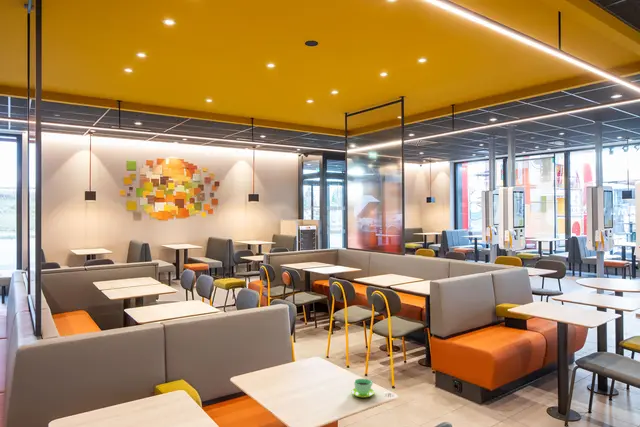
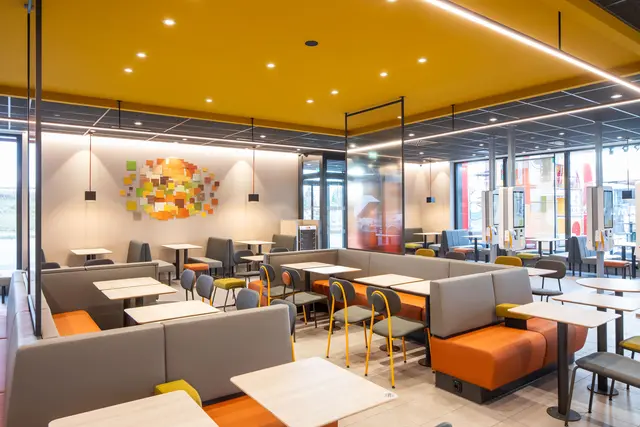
- cup [350,378,376,398]
